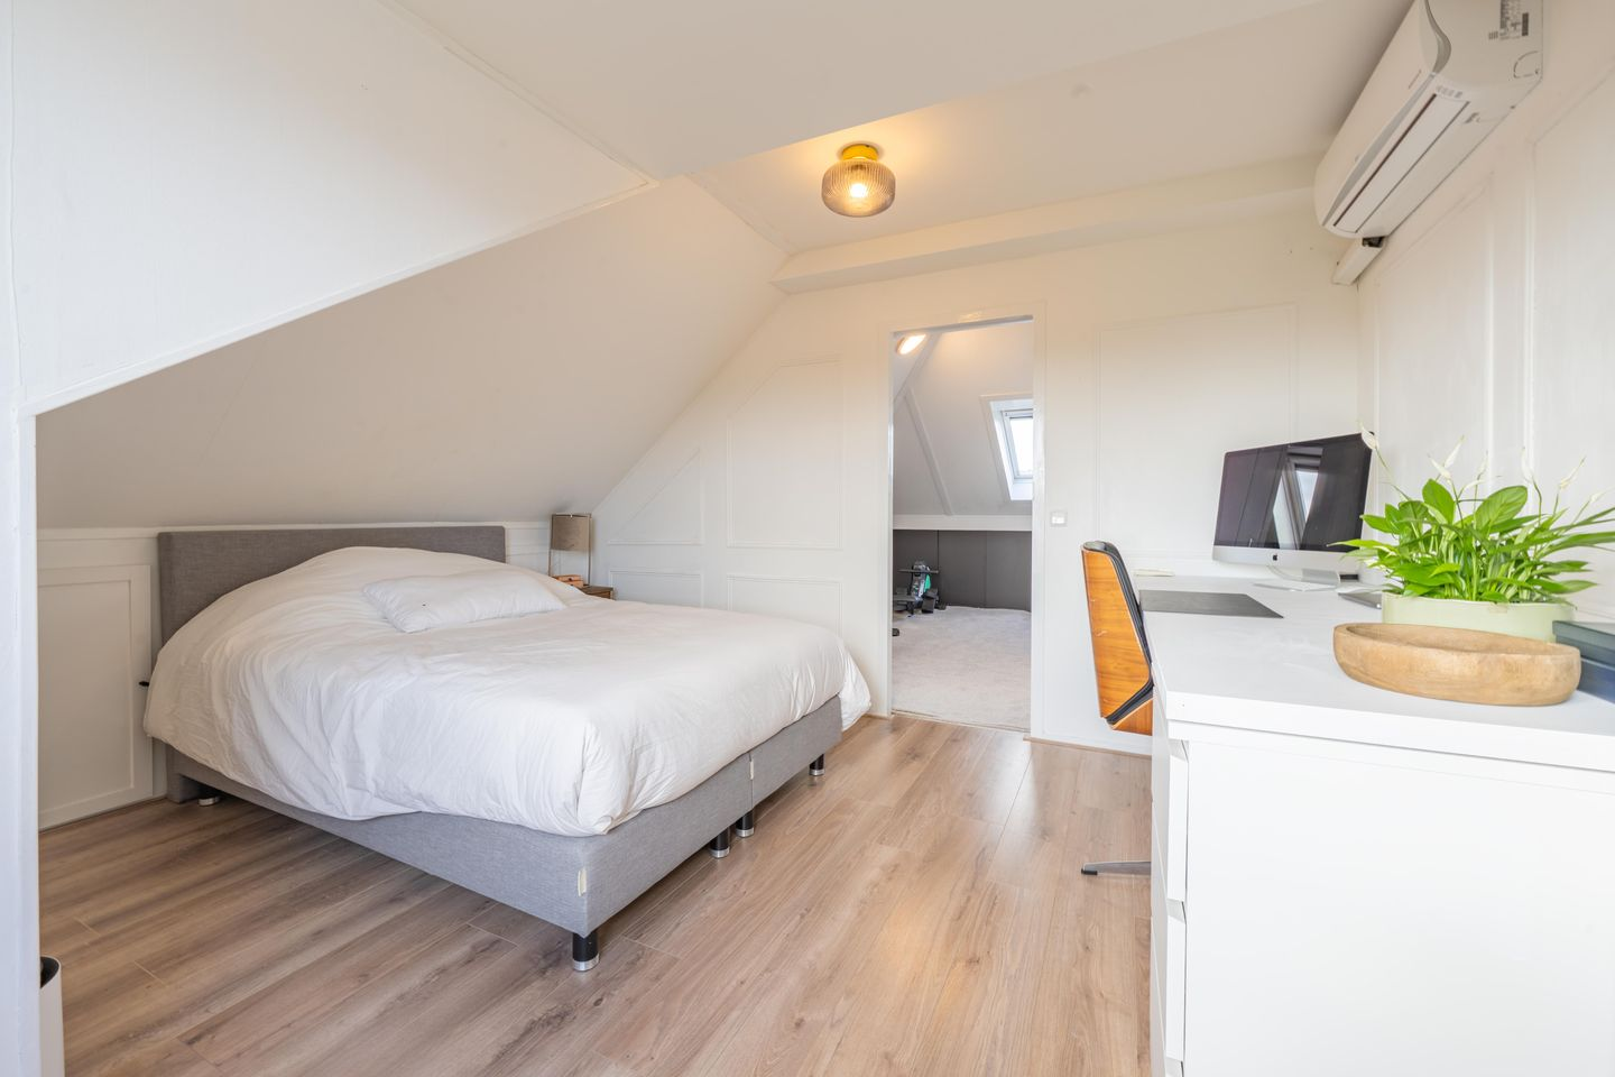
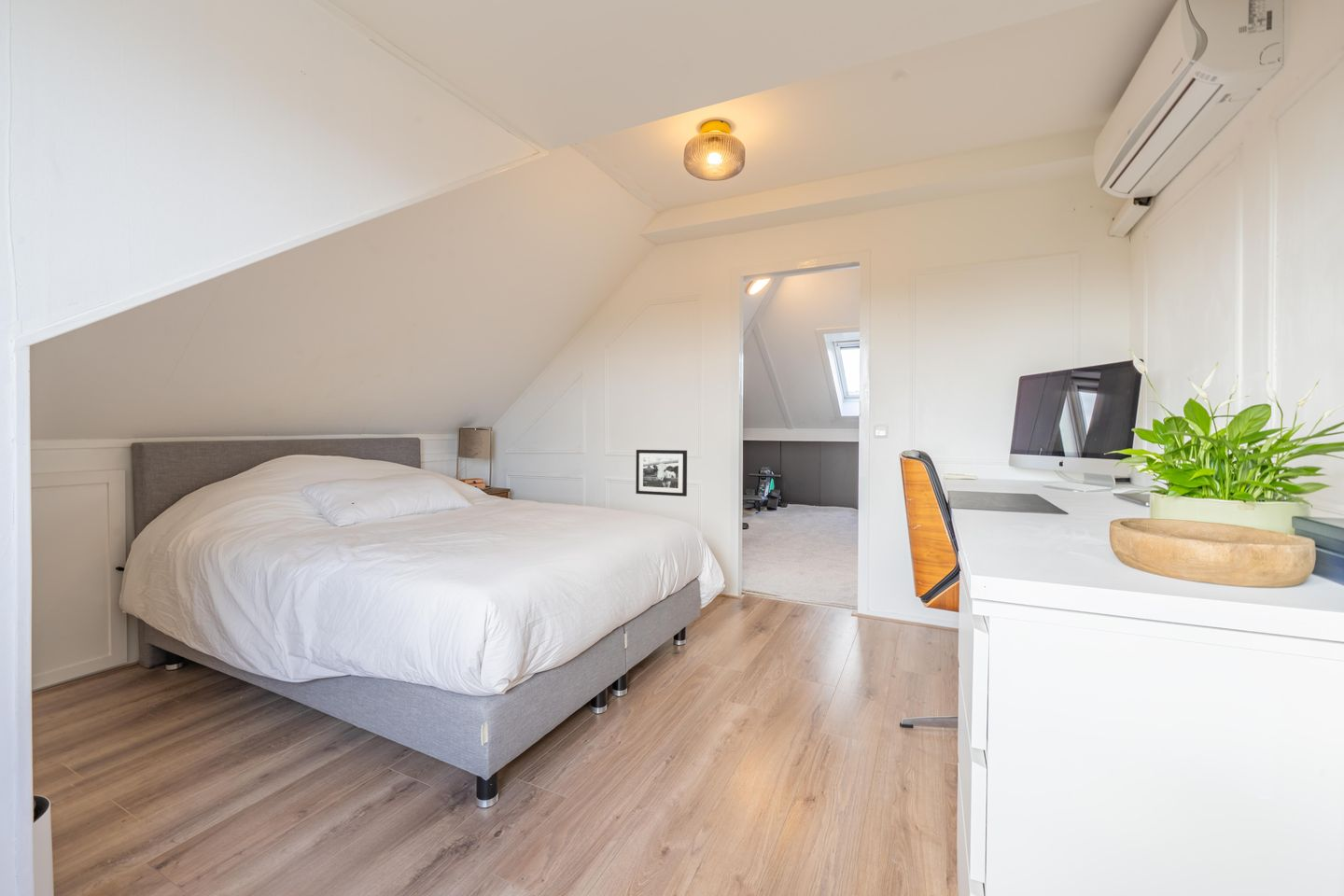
+ picture frame [635,449,688,497]
